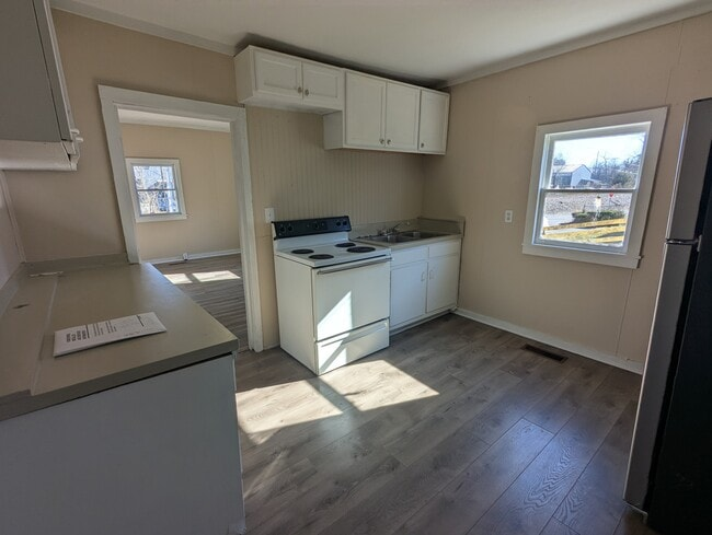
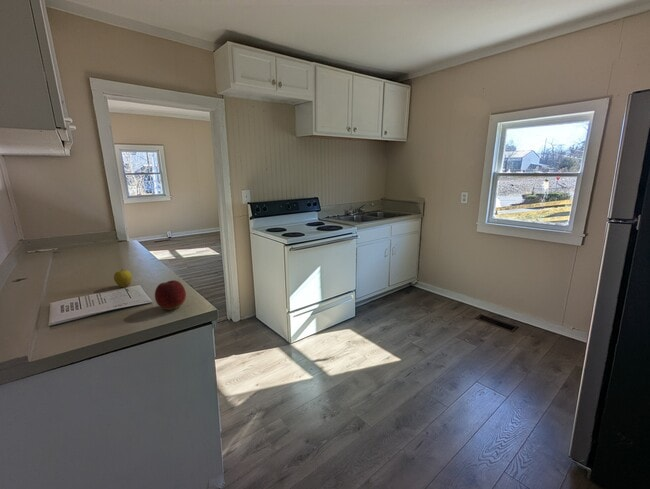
+ apple [154,279,187,311]
+ apple [113,269,133,288]
